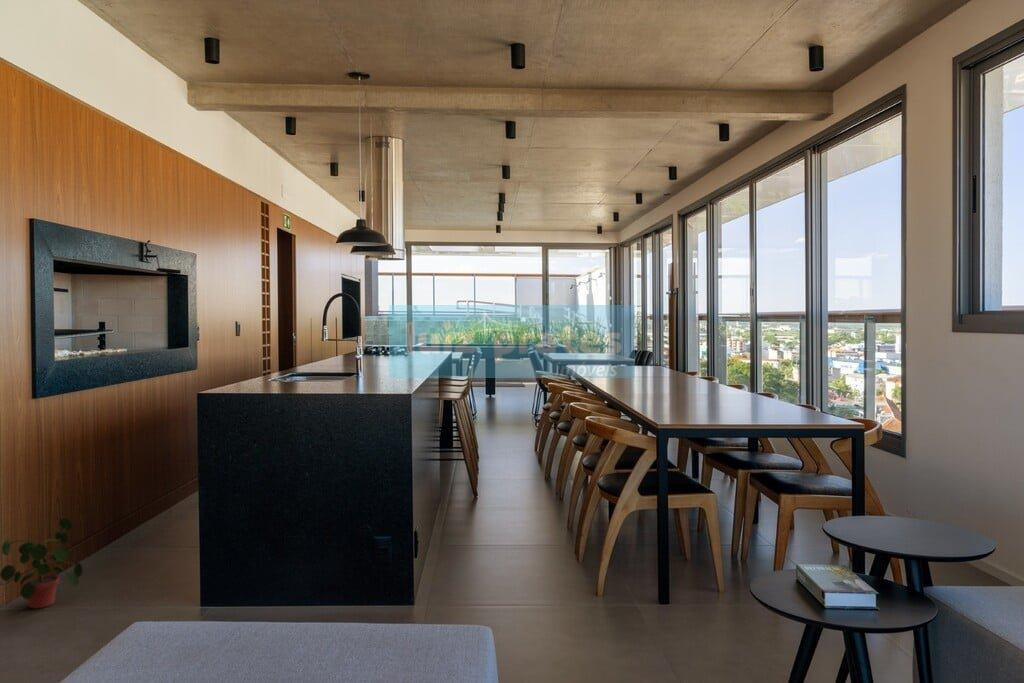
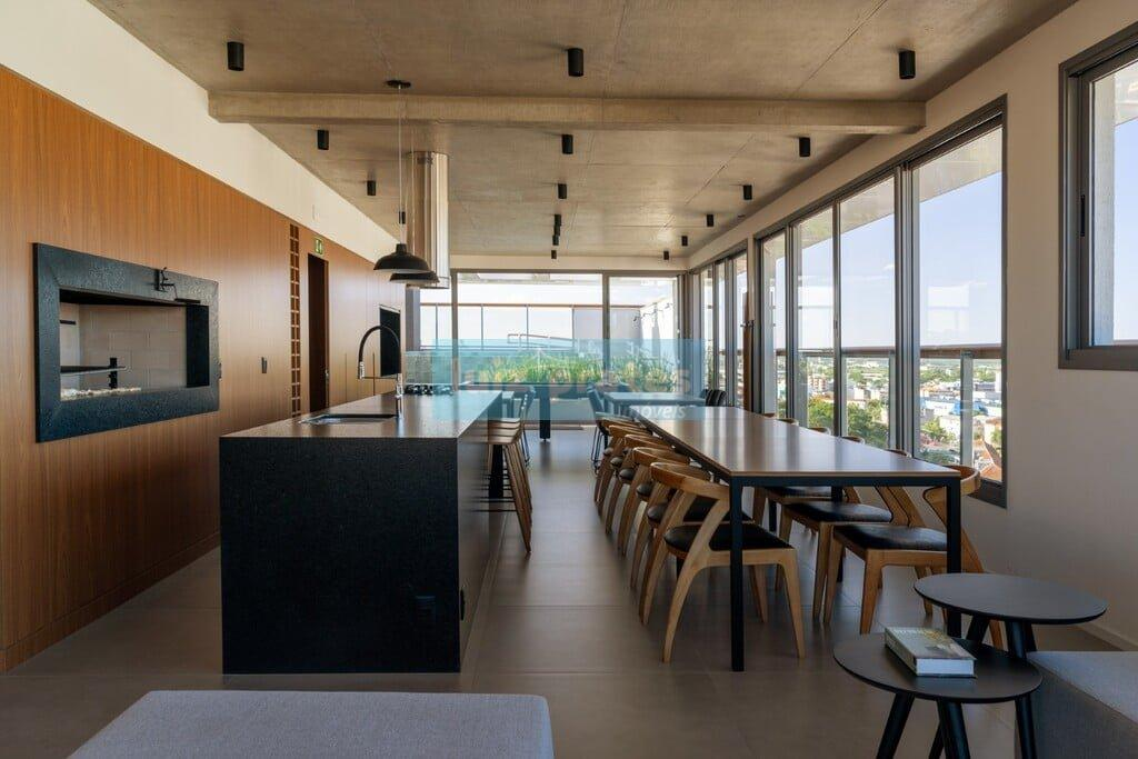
- potted plant [0,517,84,609]
